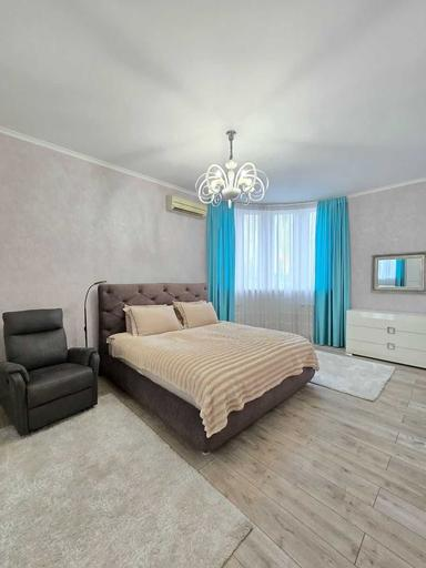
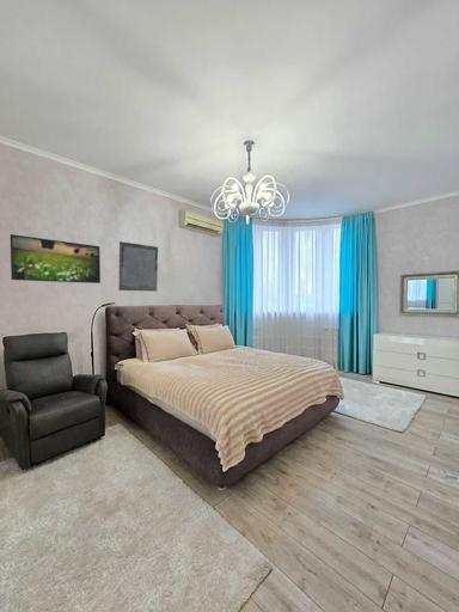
+ stone plaque [117,240,159,293]
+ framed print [10,233,102,284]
